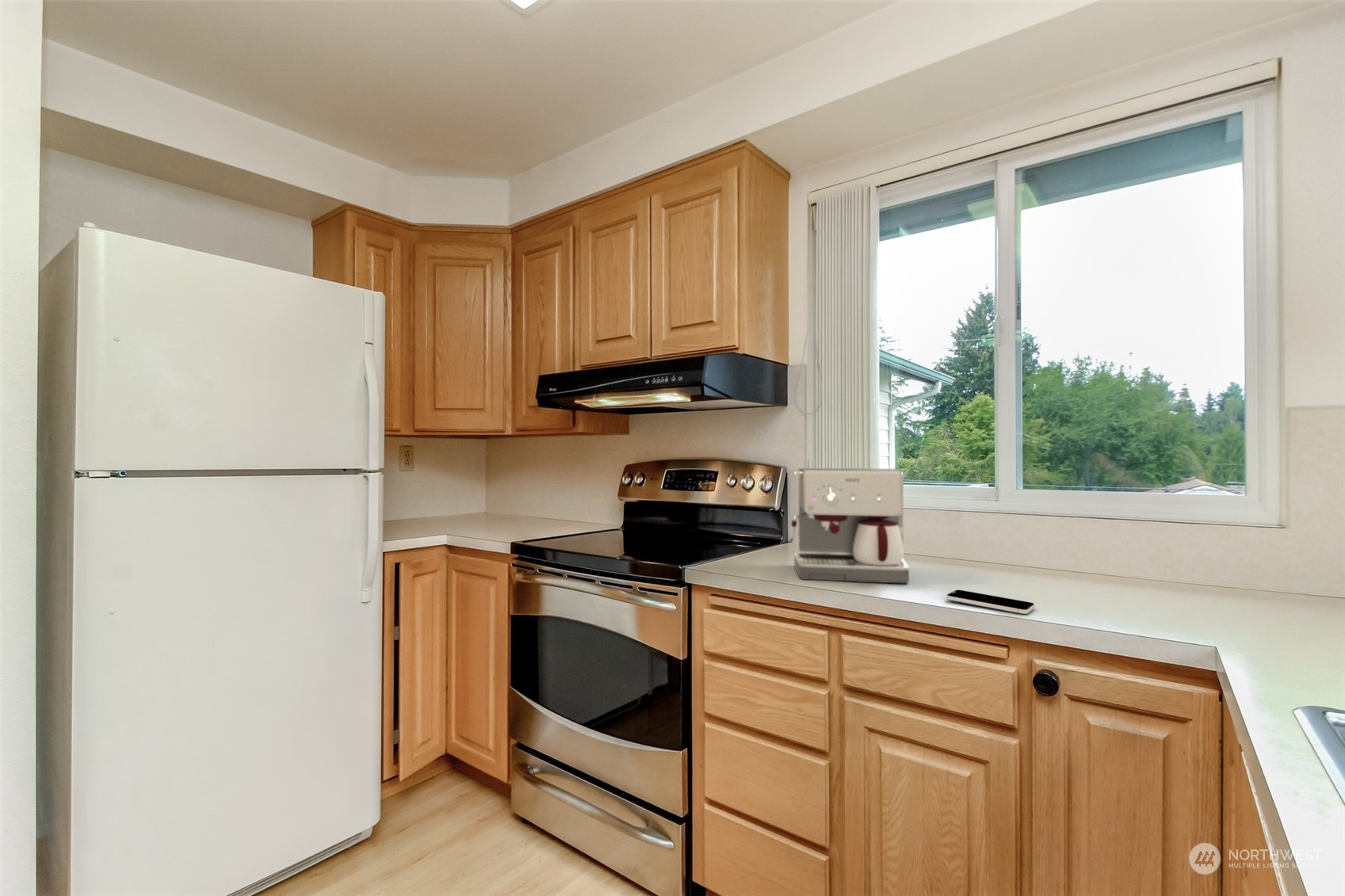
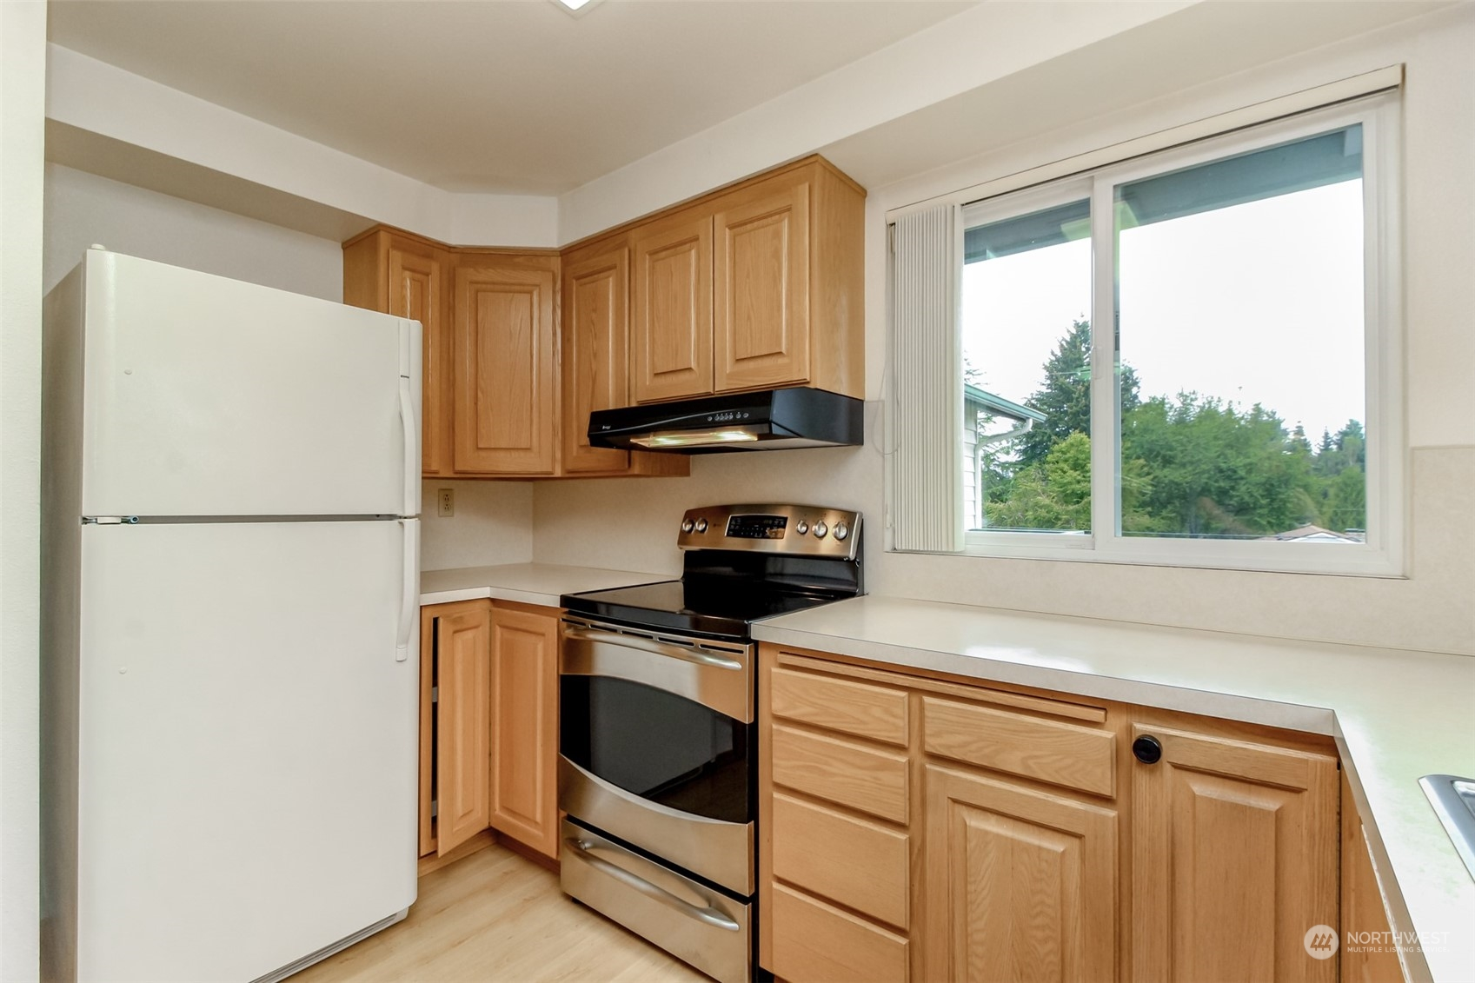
- smartphone [946,589,1036,615]
- coffee maker [789,467,911,584]
